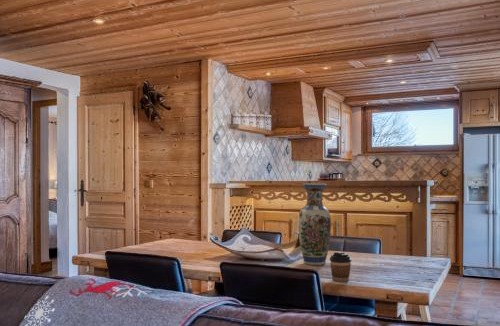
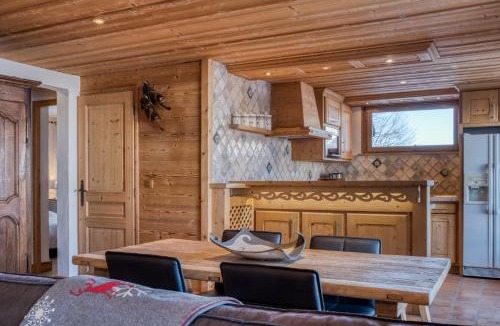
- coffee cup [329,251,352,283]
- vase [297,182,332,266]
